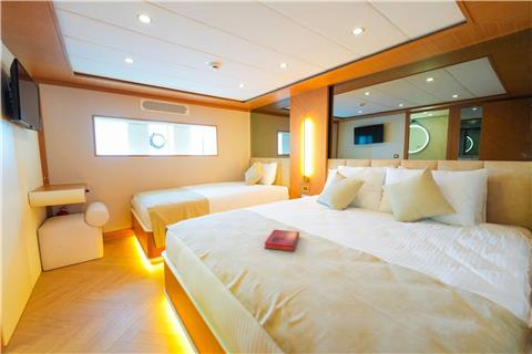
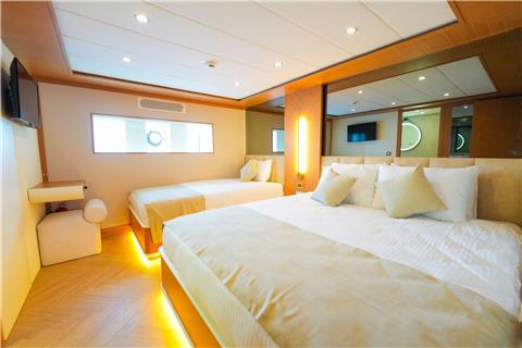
- hardback book [264,229,300,252]
